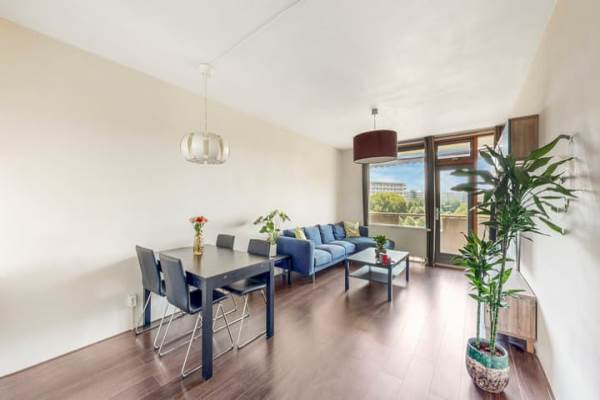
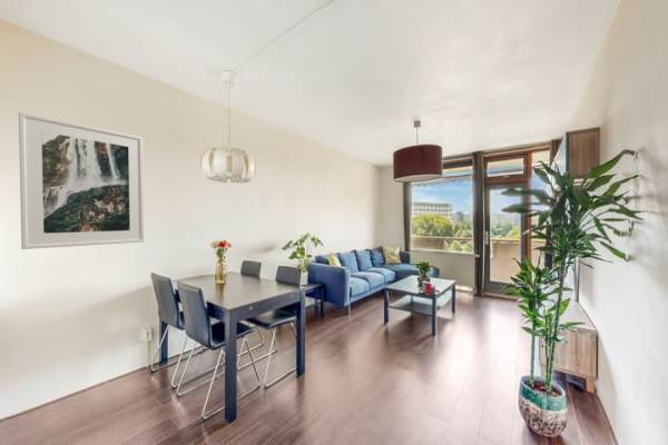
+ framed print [18,111,145,250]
